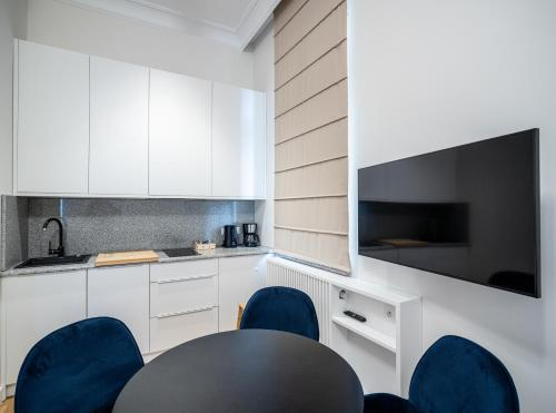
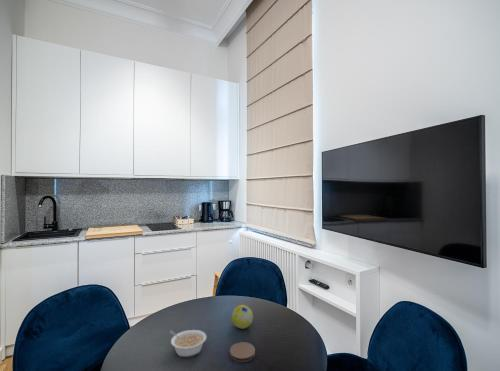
+ decorative ball [231,304,254,330]
+ legume [168,329,208,358]
+ coaster [229,341,256,363]
